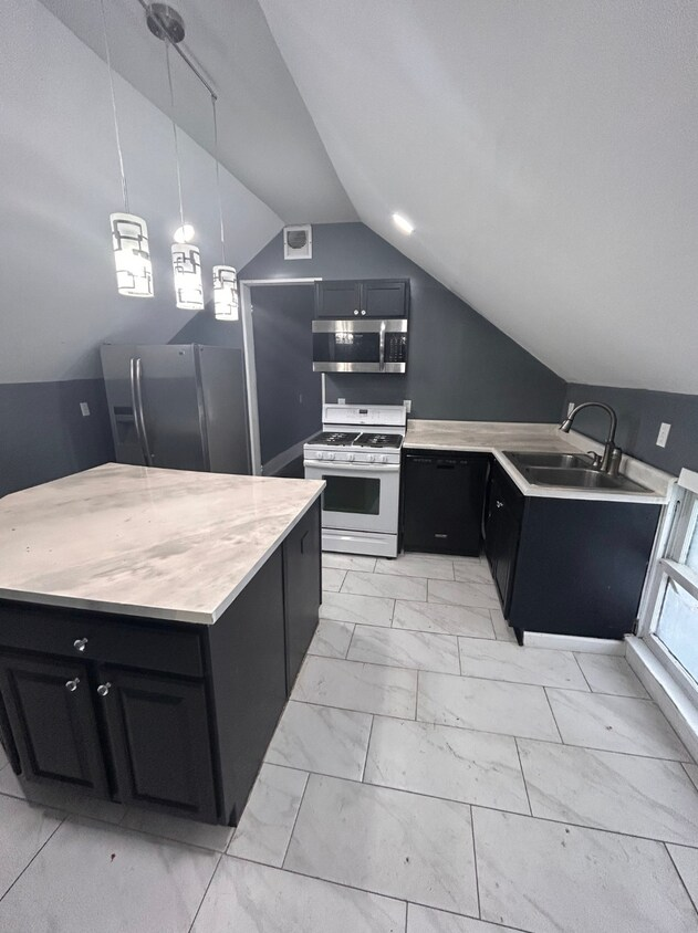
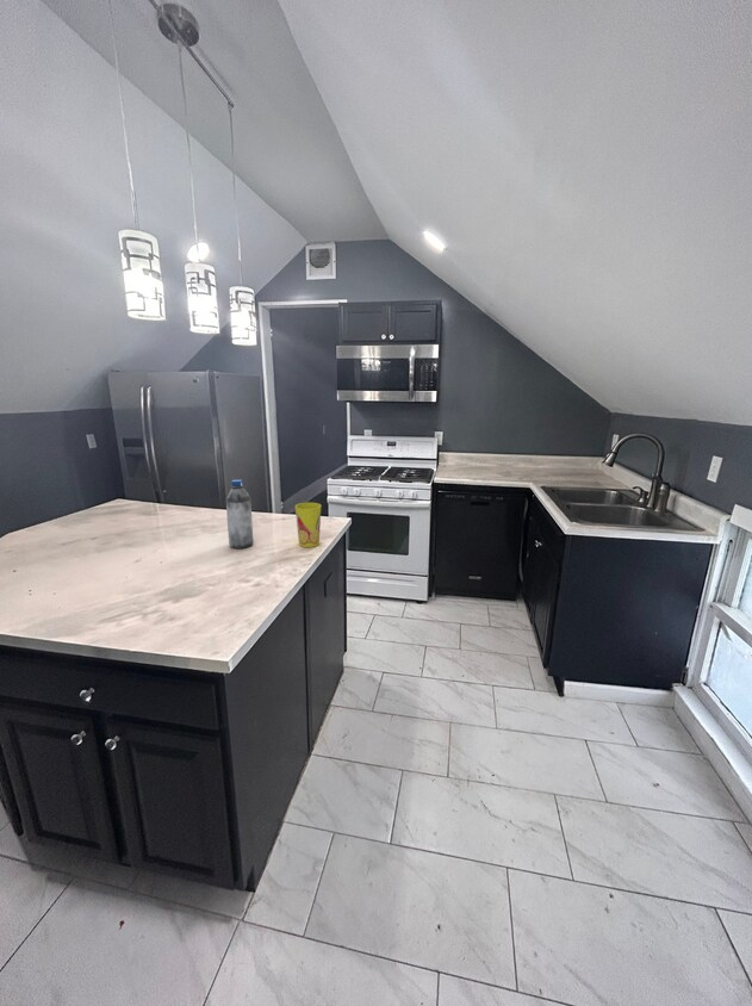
+ water bottle [224,478,255,549]
+ cup [294,502,322,548]
